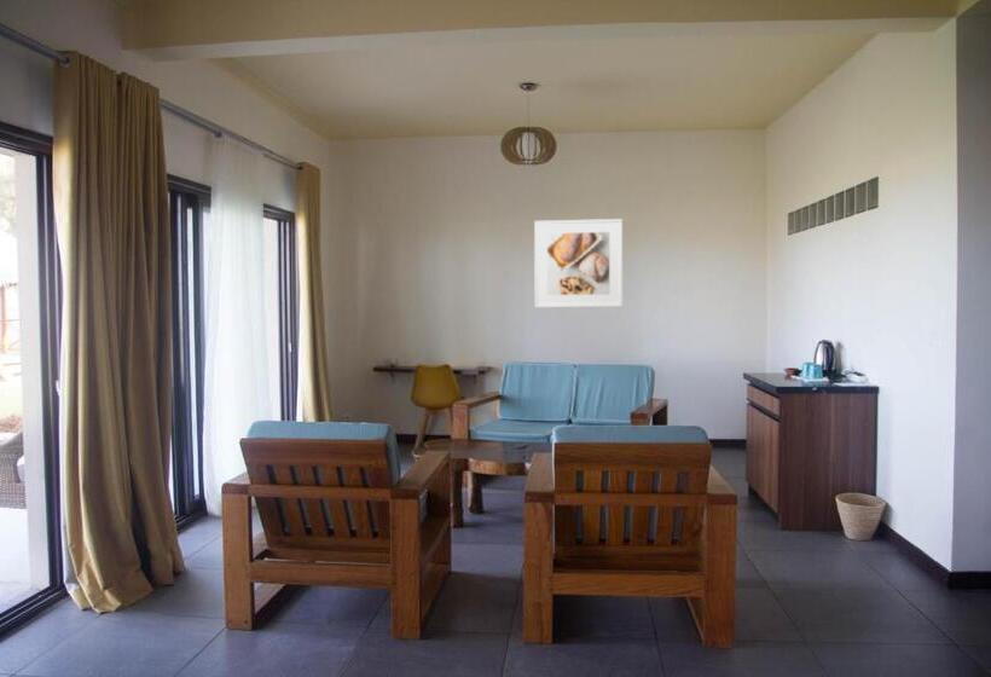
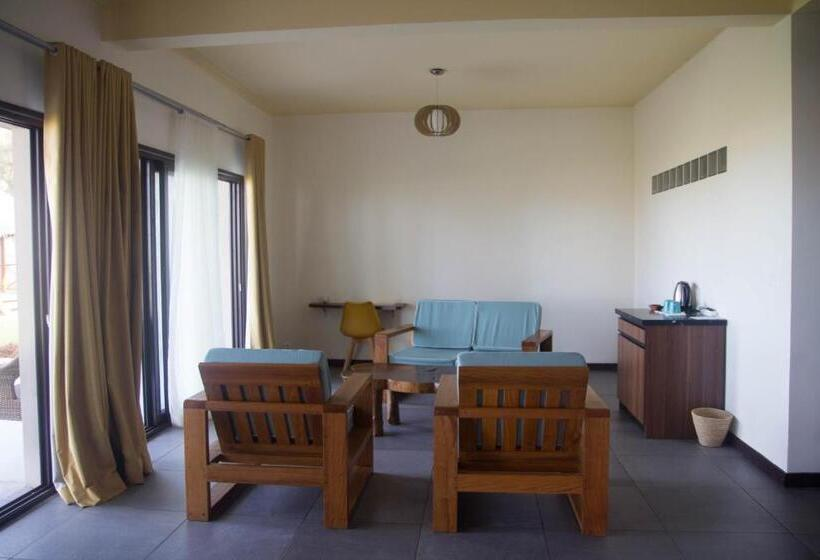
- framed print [533,218,624,308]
